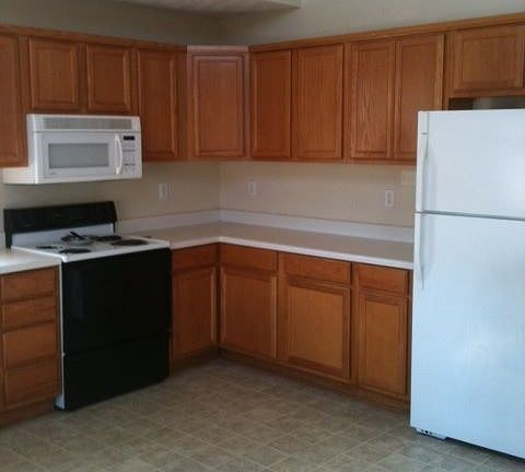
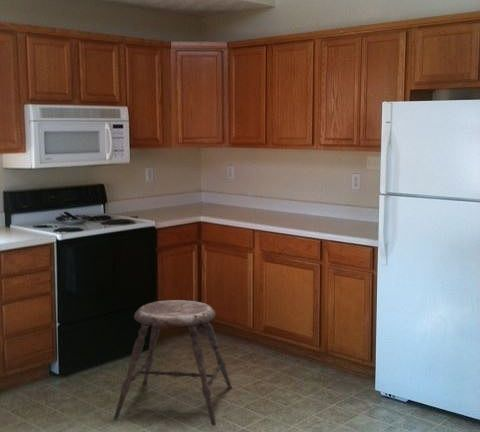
+ stool [113,299,233,427]
